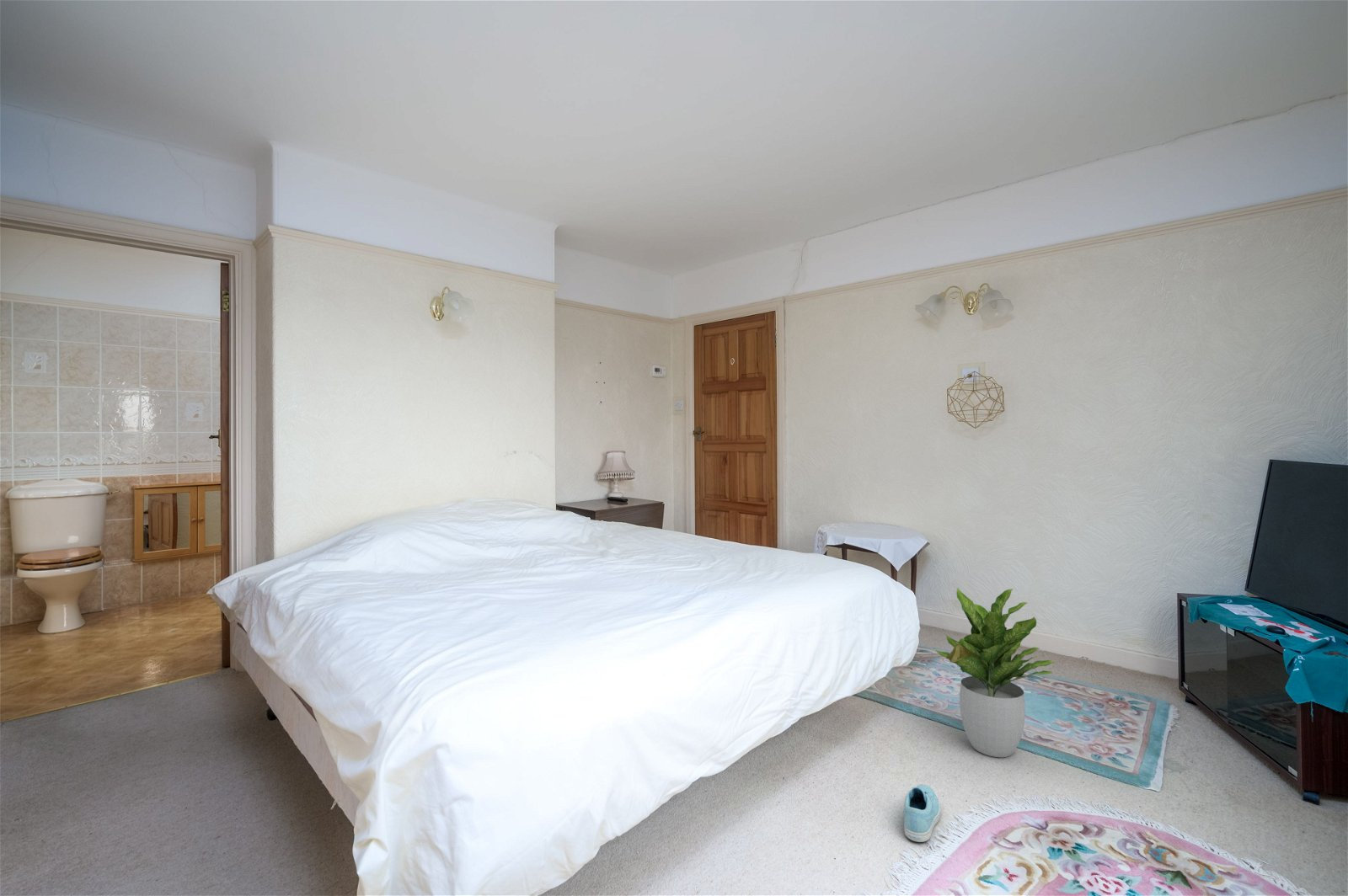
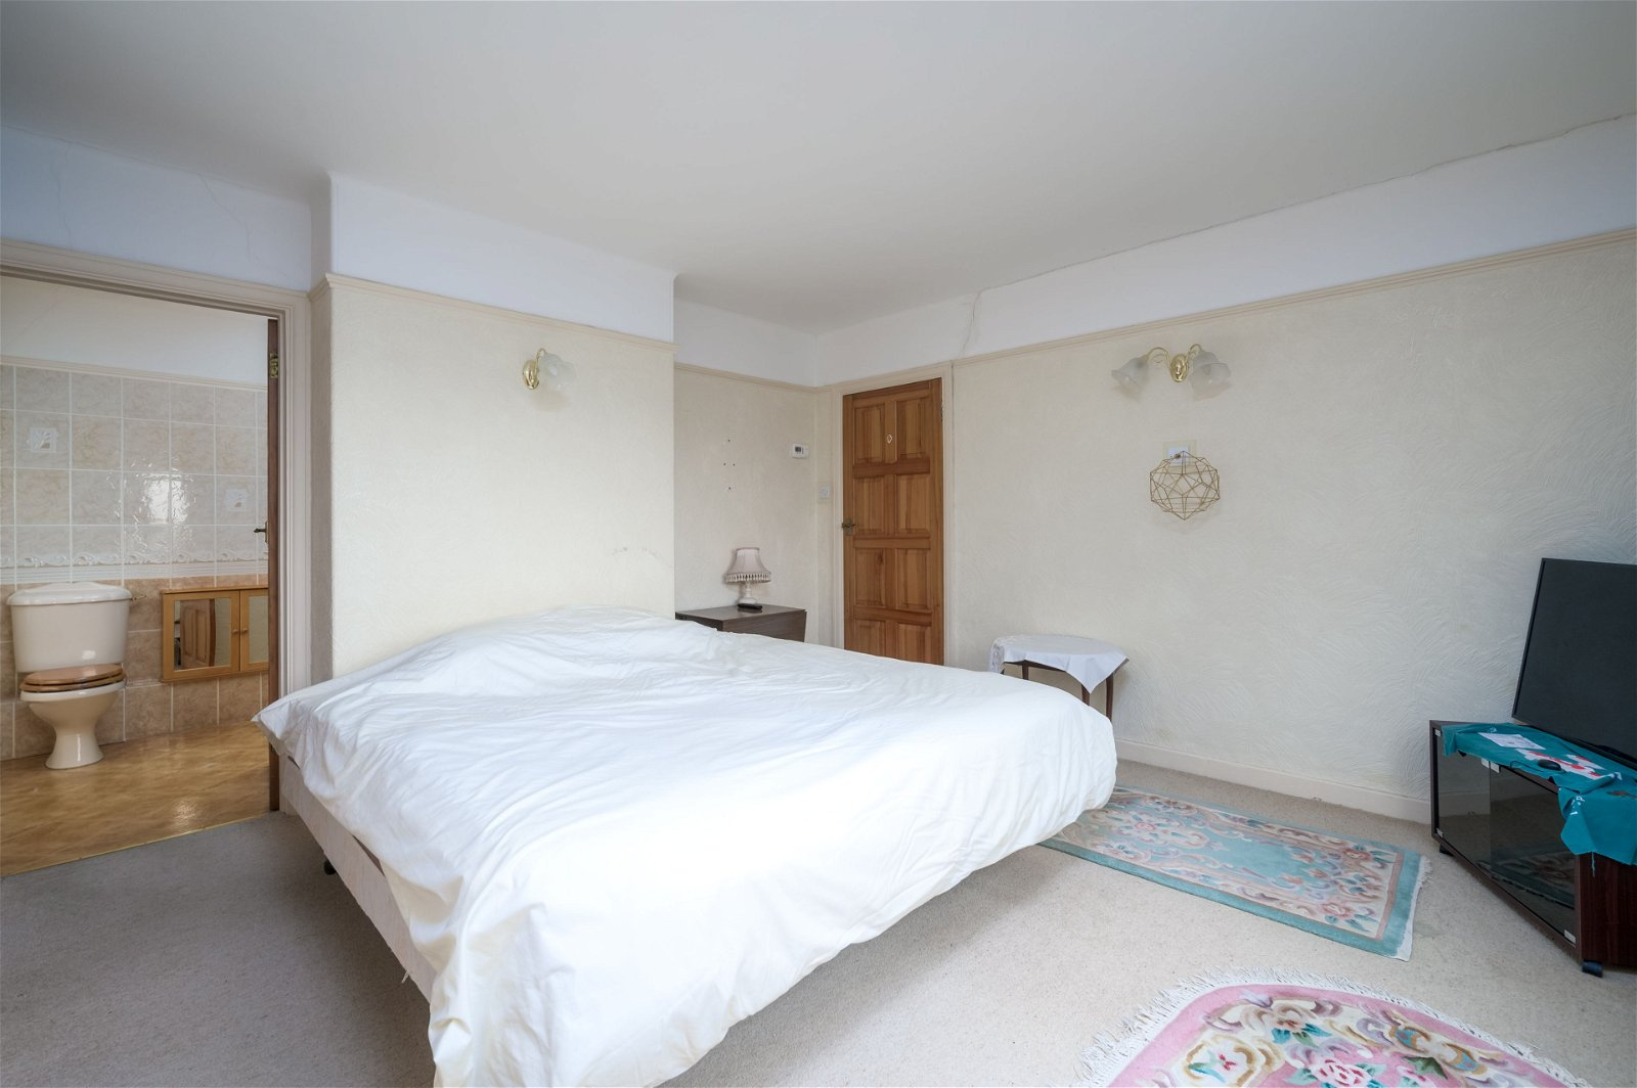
- sneaker [903,783,942,843]
- potted plant [933,587,1056,758]
